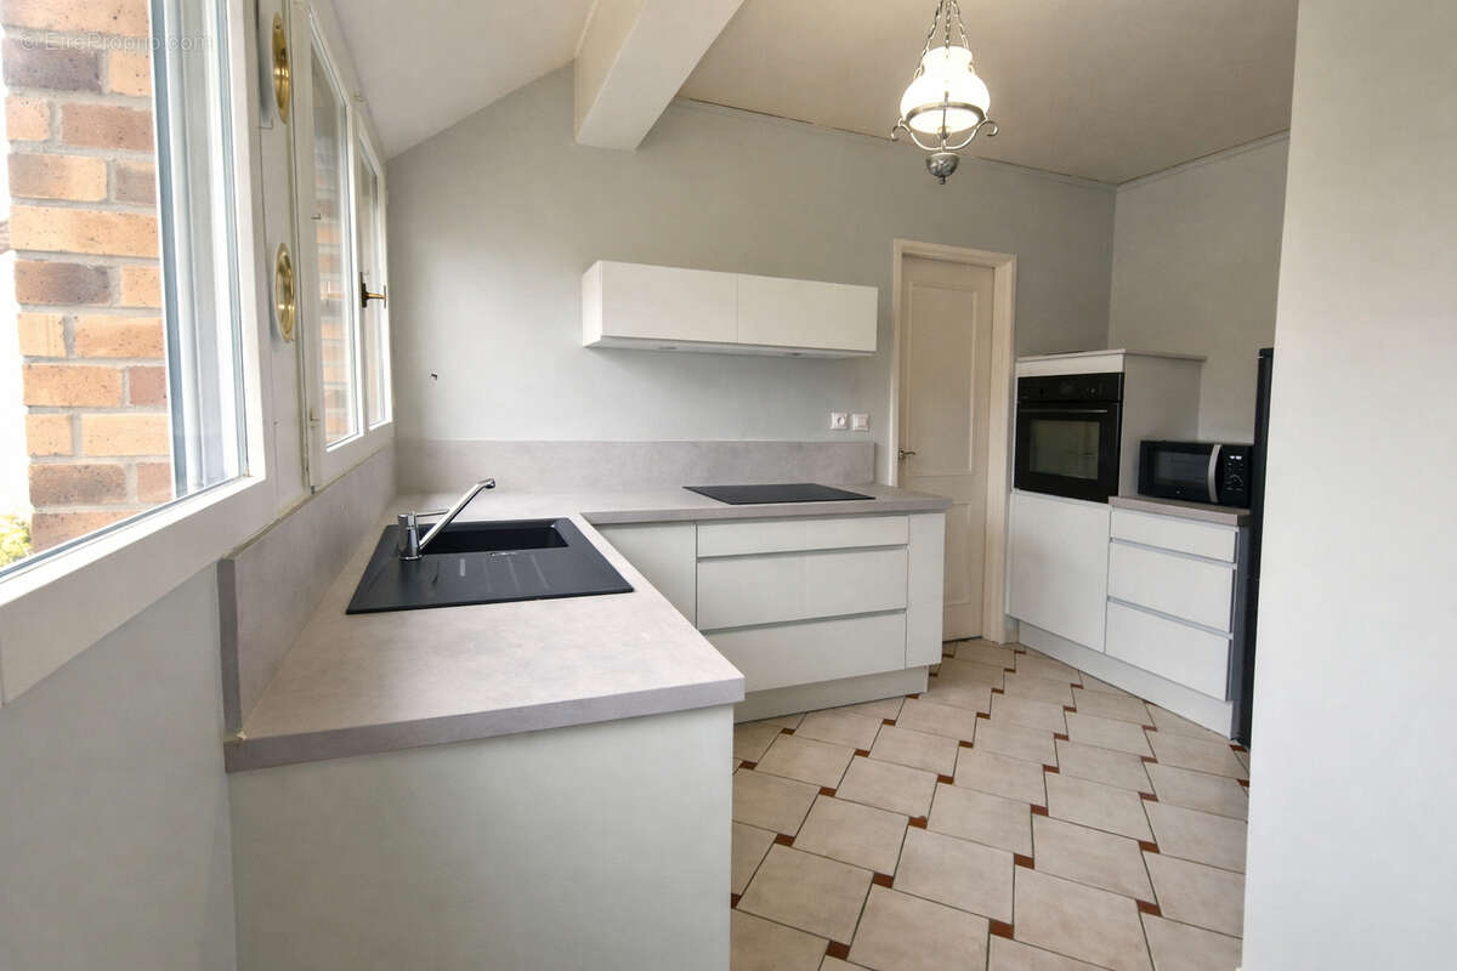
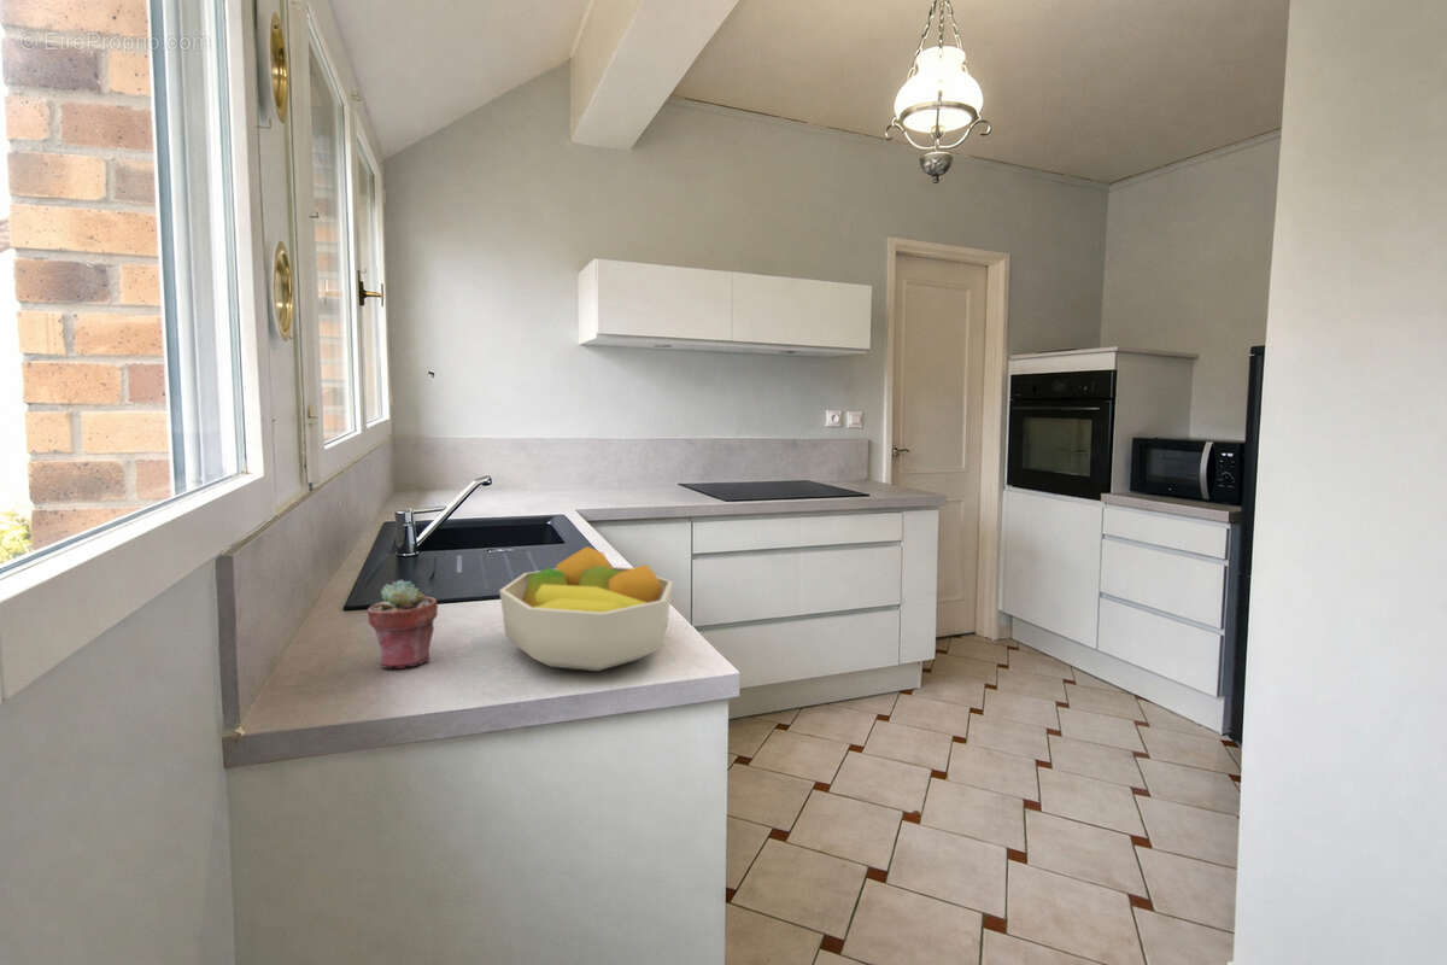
+ potted succulent [367,579,439,669]
+ fruit bowl [498,545,674,672]
